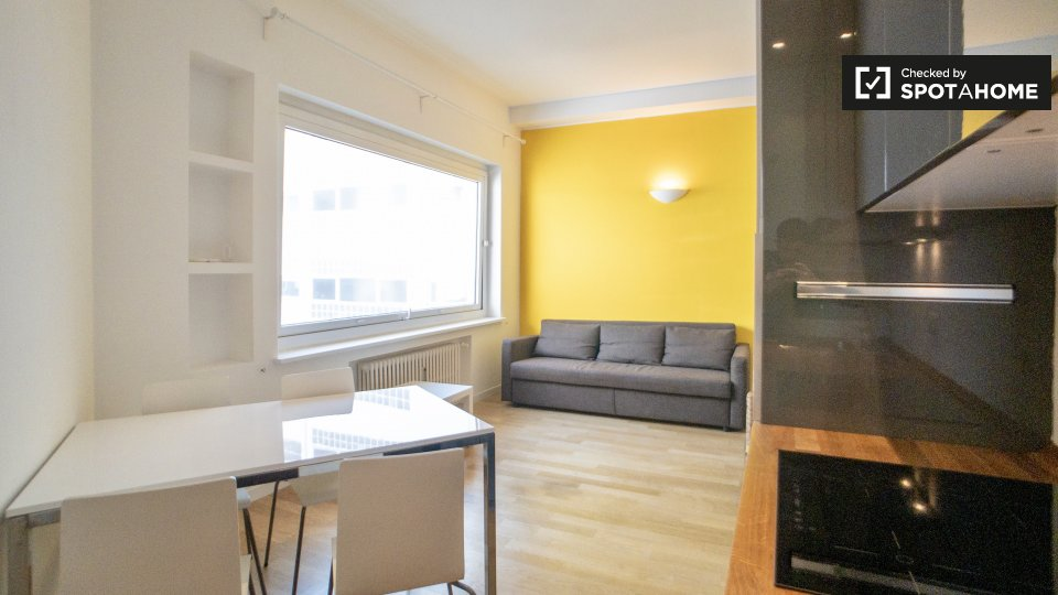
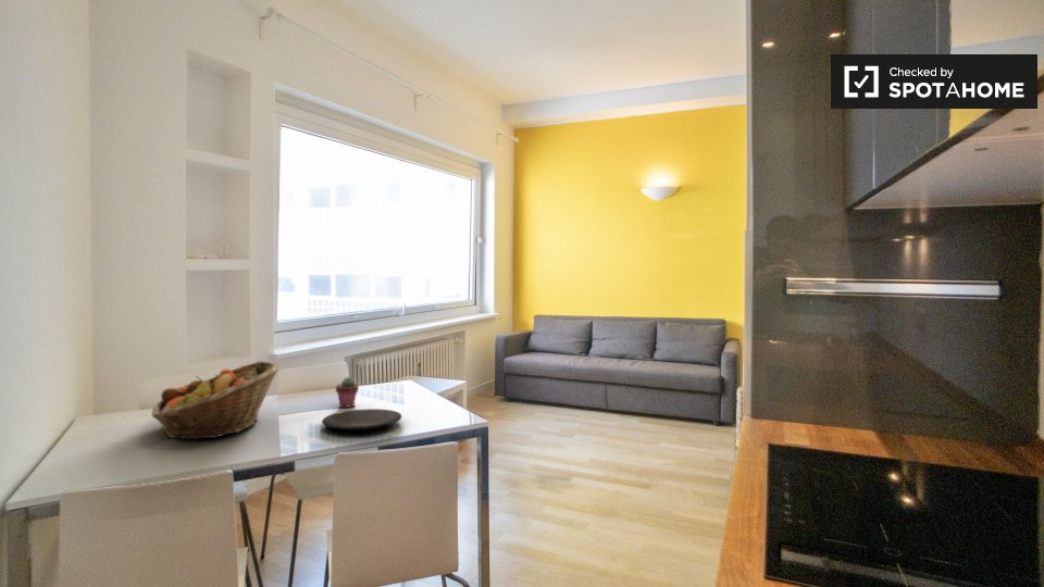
+ fruit basket [150,360,283,440]
+ potted succulent [335,376,360,409]
+ plate [321,408,402,430]
